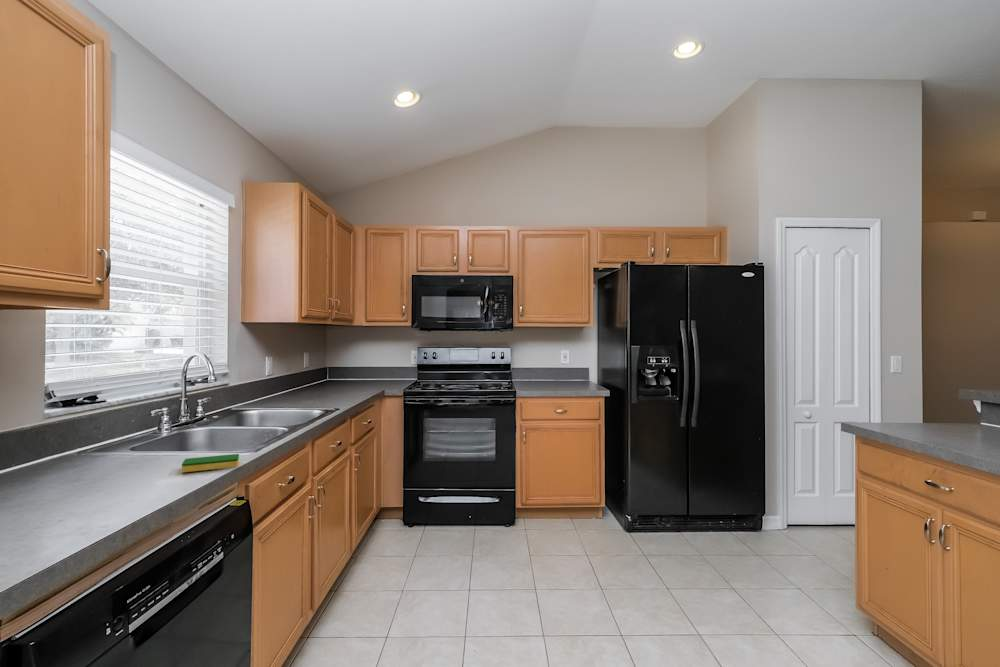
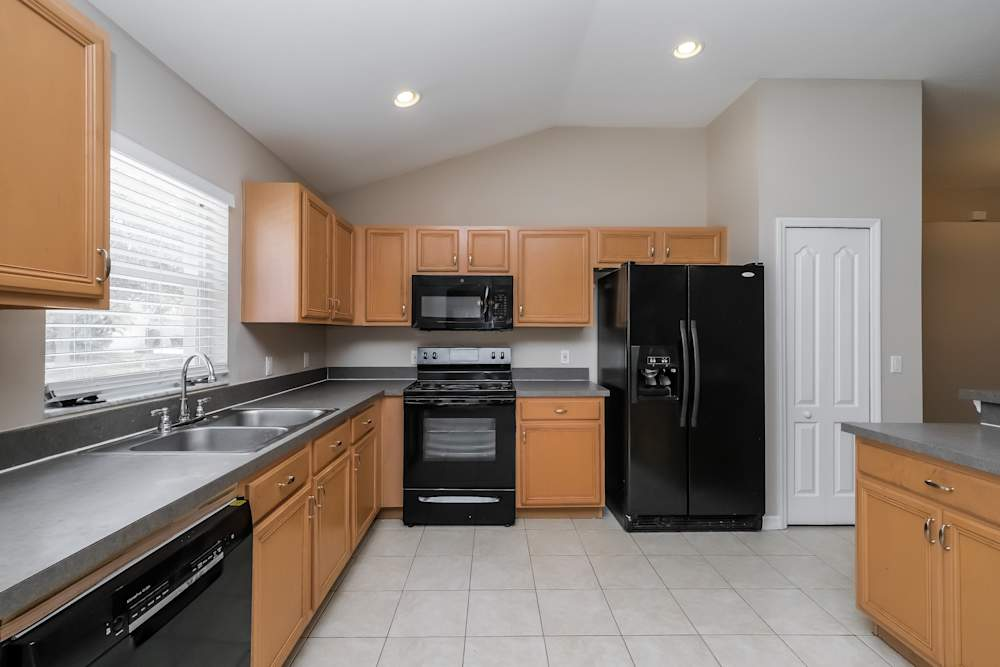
- dish sponge [181,453,240,473]
